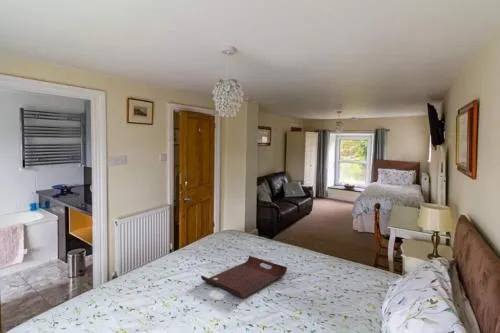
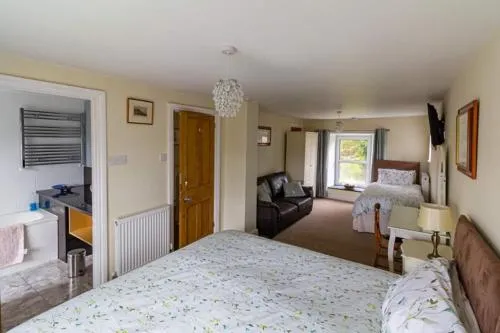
- serving tray [200,255,288,299]
